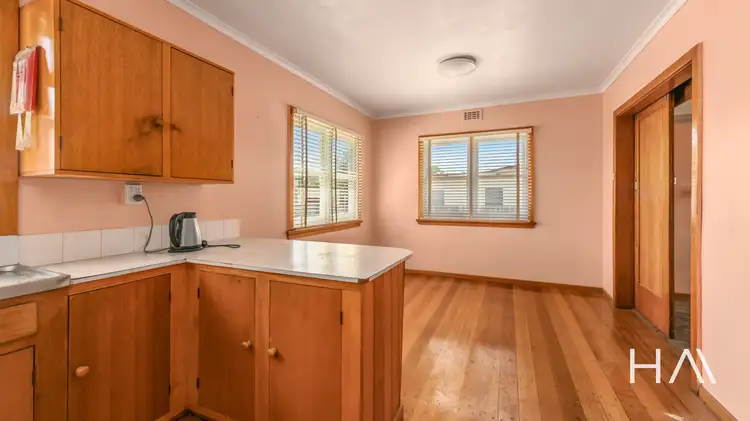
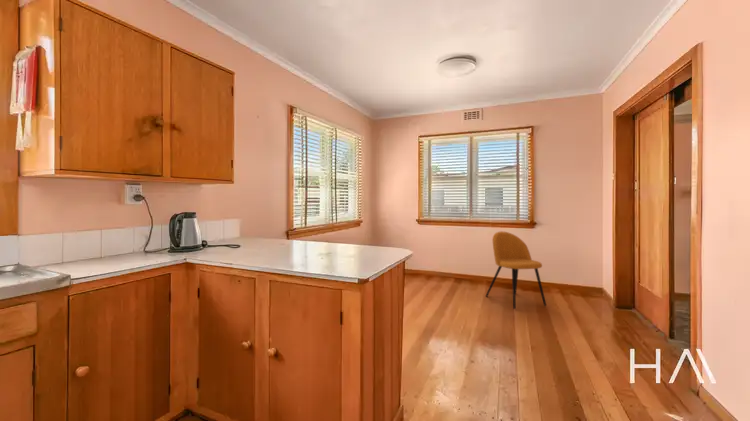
+ chair [485,230,547,310]
